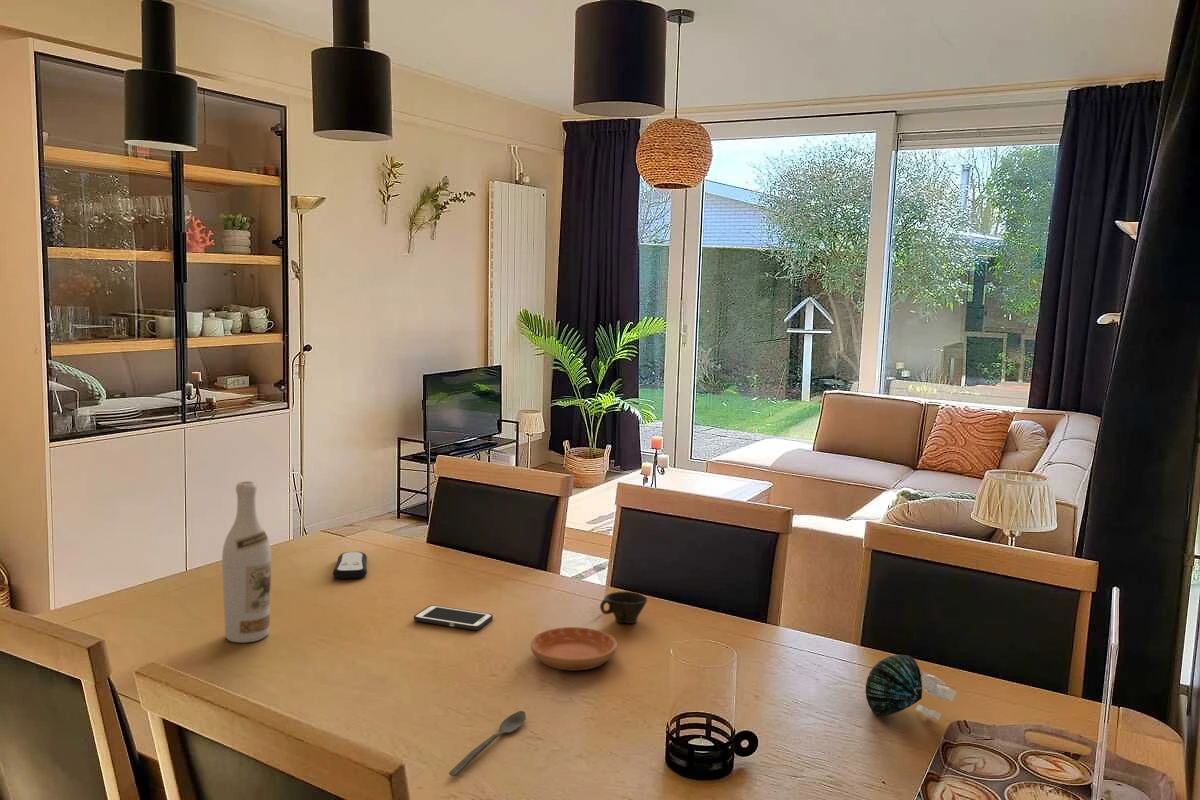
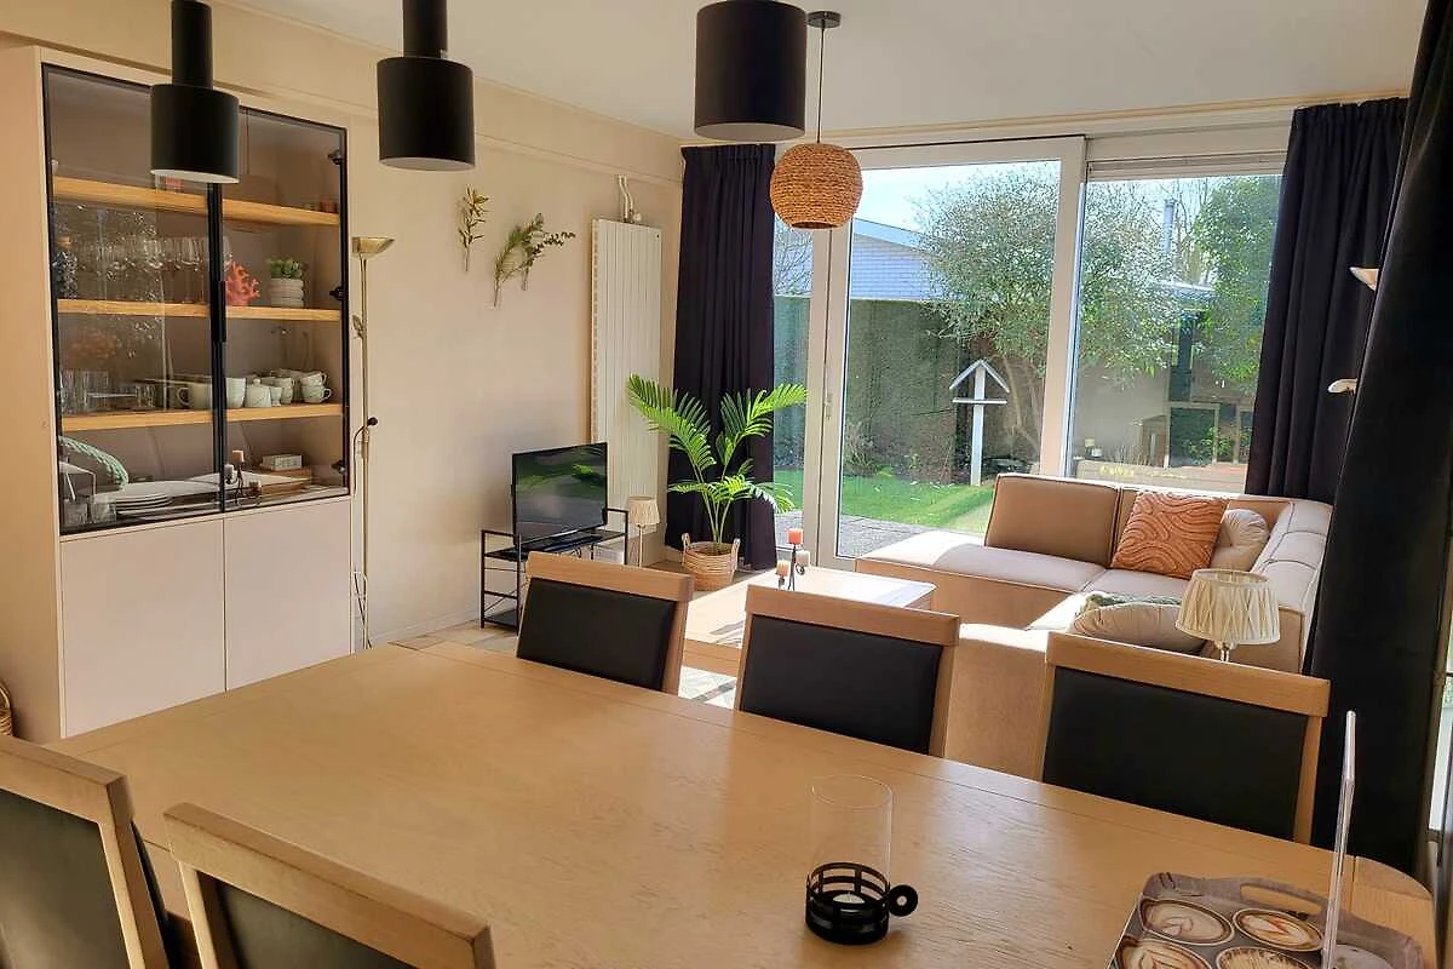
- cup [599,590,648,624]
- decorative egg [865,654,958,721]
- spoon [448,710,526,777]
- saucer [530,626,618,671]
- cell phone [413,604,494,631]
- remote control [332,551,368,580]
- wine bottle [221,480,272,644]
